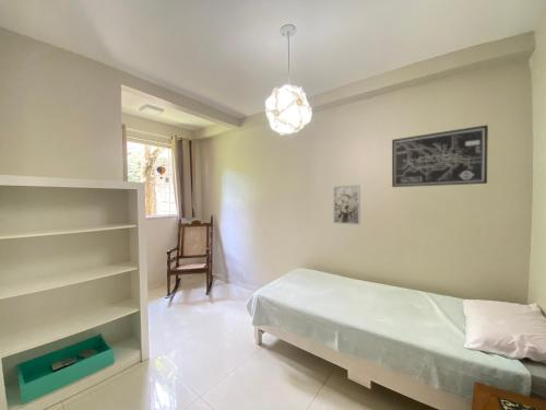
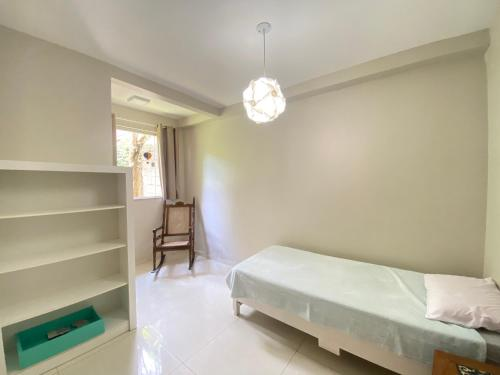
- wall art [332,184,361,226]
- wall art [391,124,489,188]
